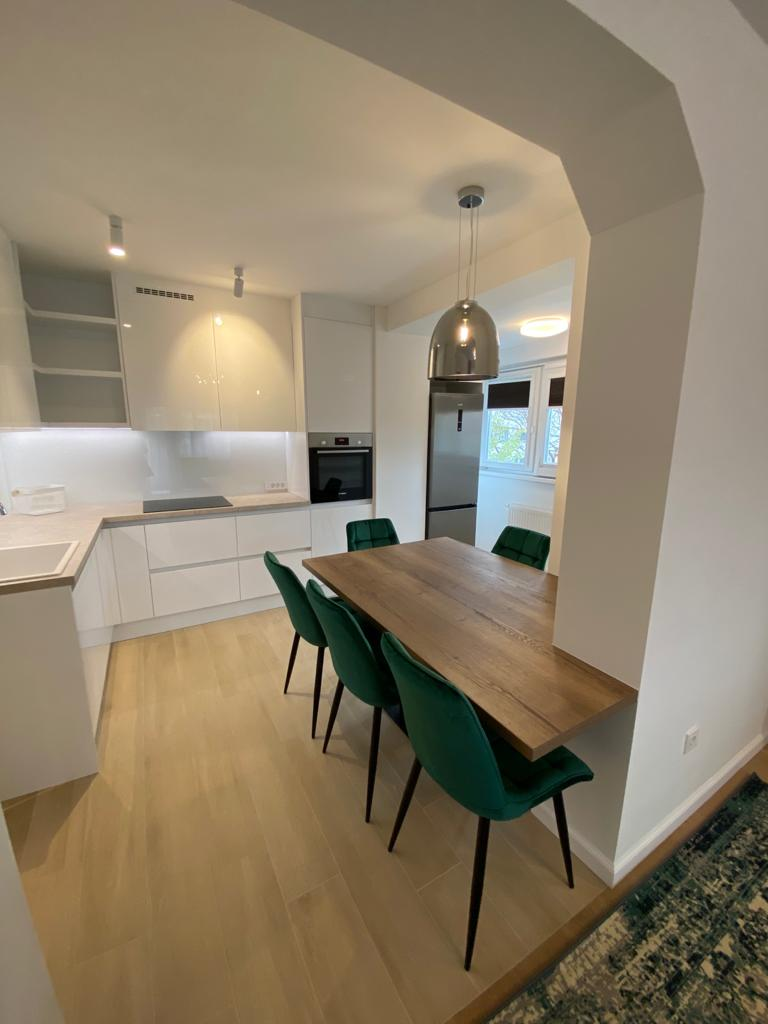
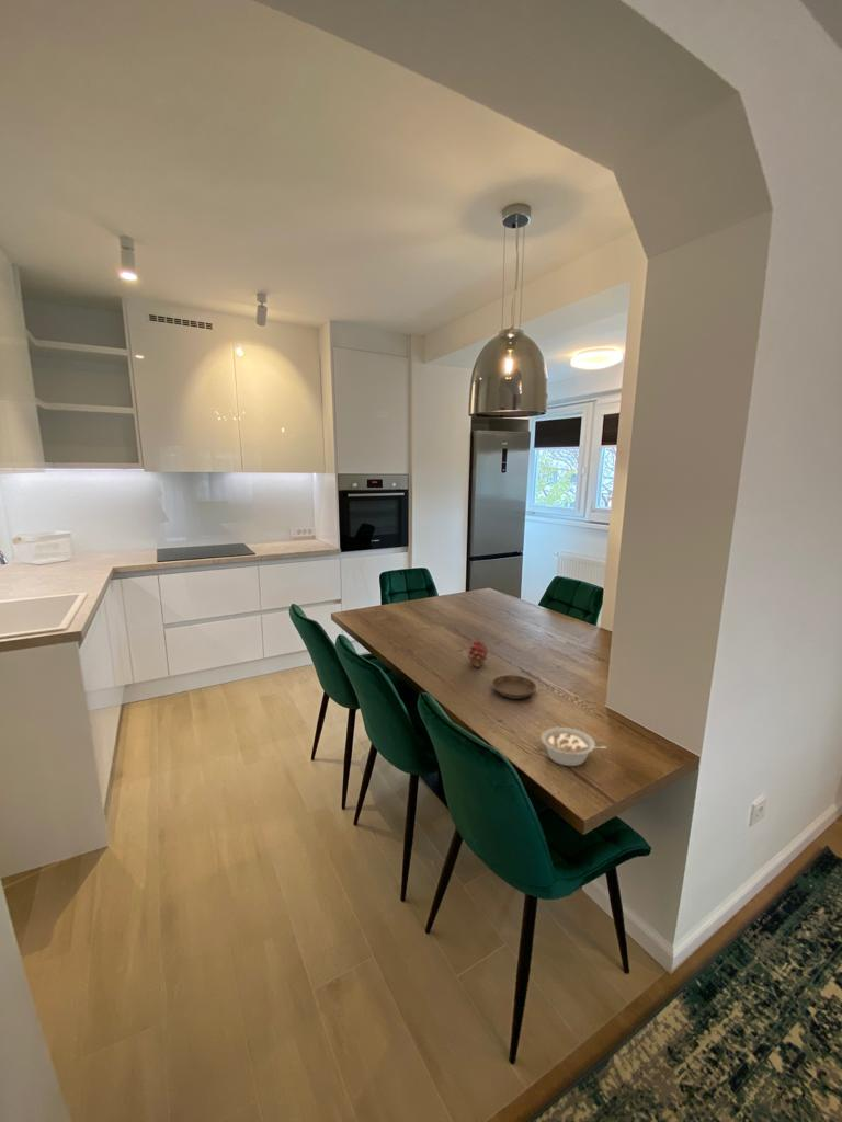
+ legume [539,726,607,767]
+ saucer [491,674,537,700]
+ fruit [465,637,489,668]
